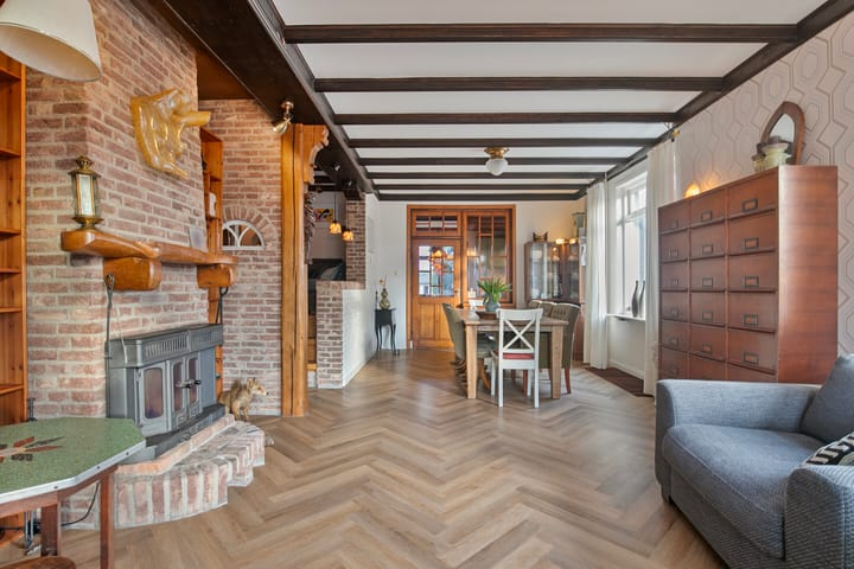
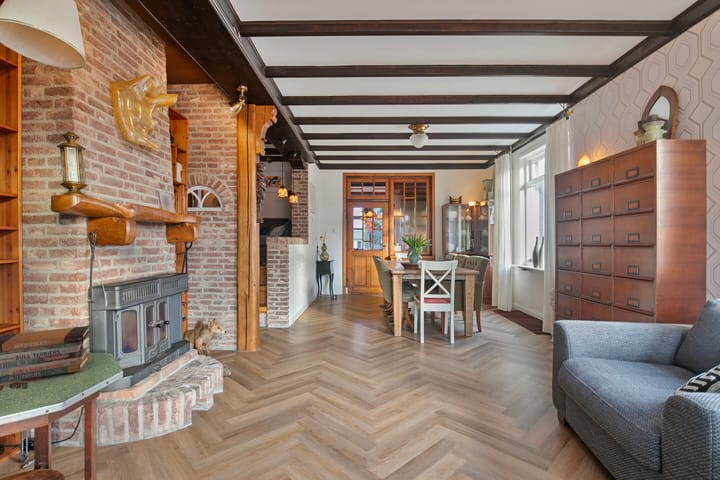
+ book stack [0,325,90,383]
